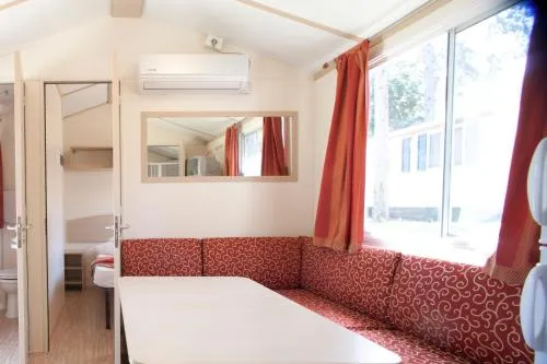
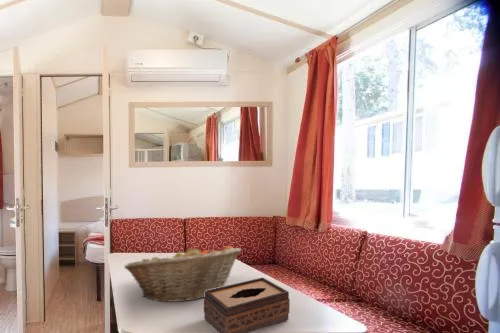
+ fruit basket [123,245,242,303]
+ tissue box [203,276,291,333]
